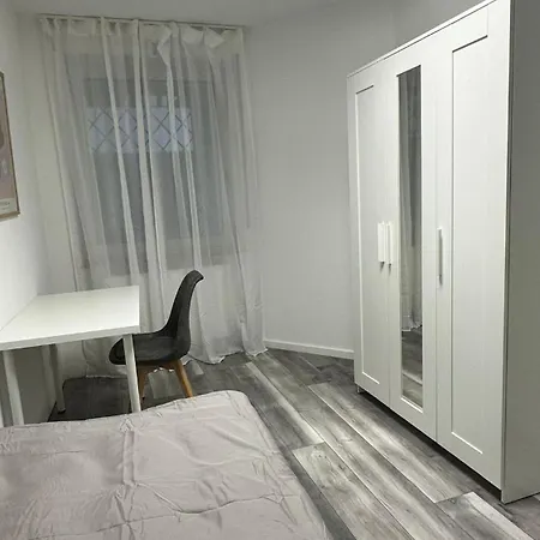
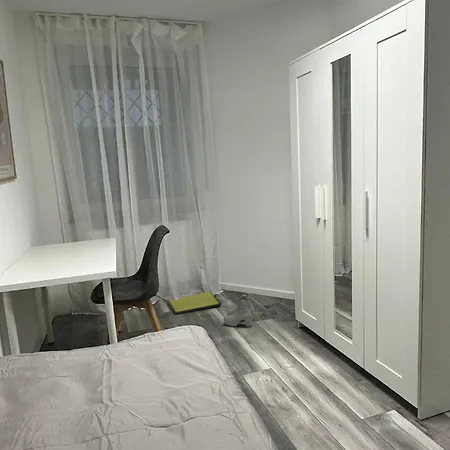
+ bag [167,291,222,315]
+ boots [223,293,255,328]
